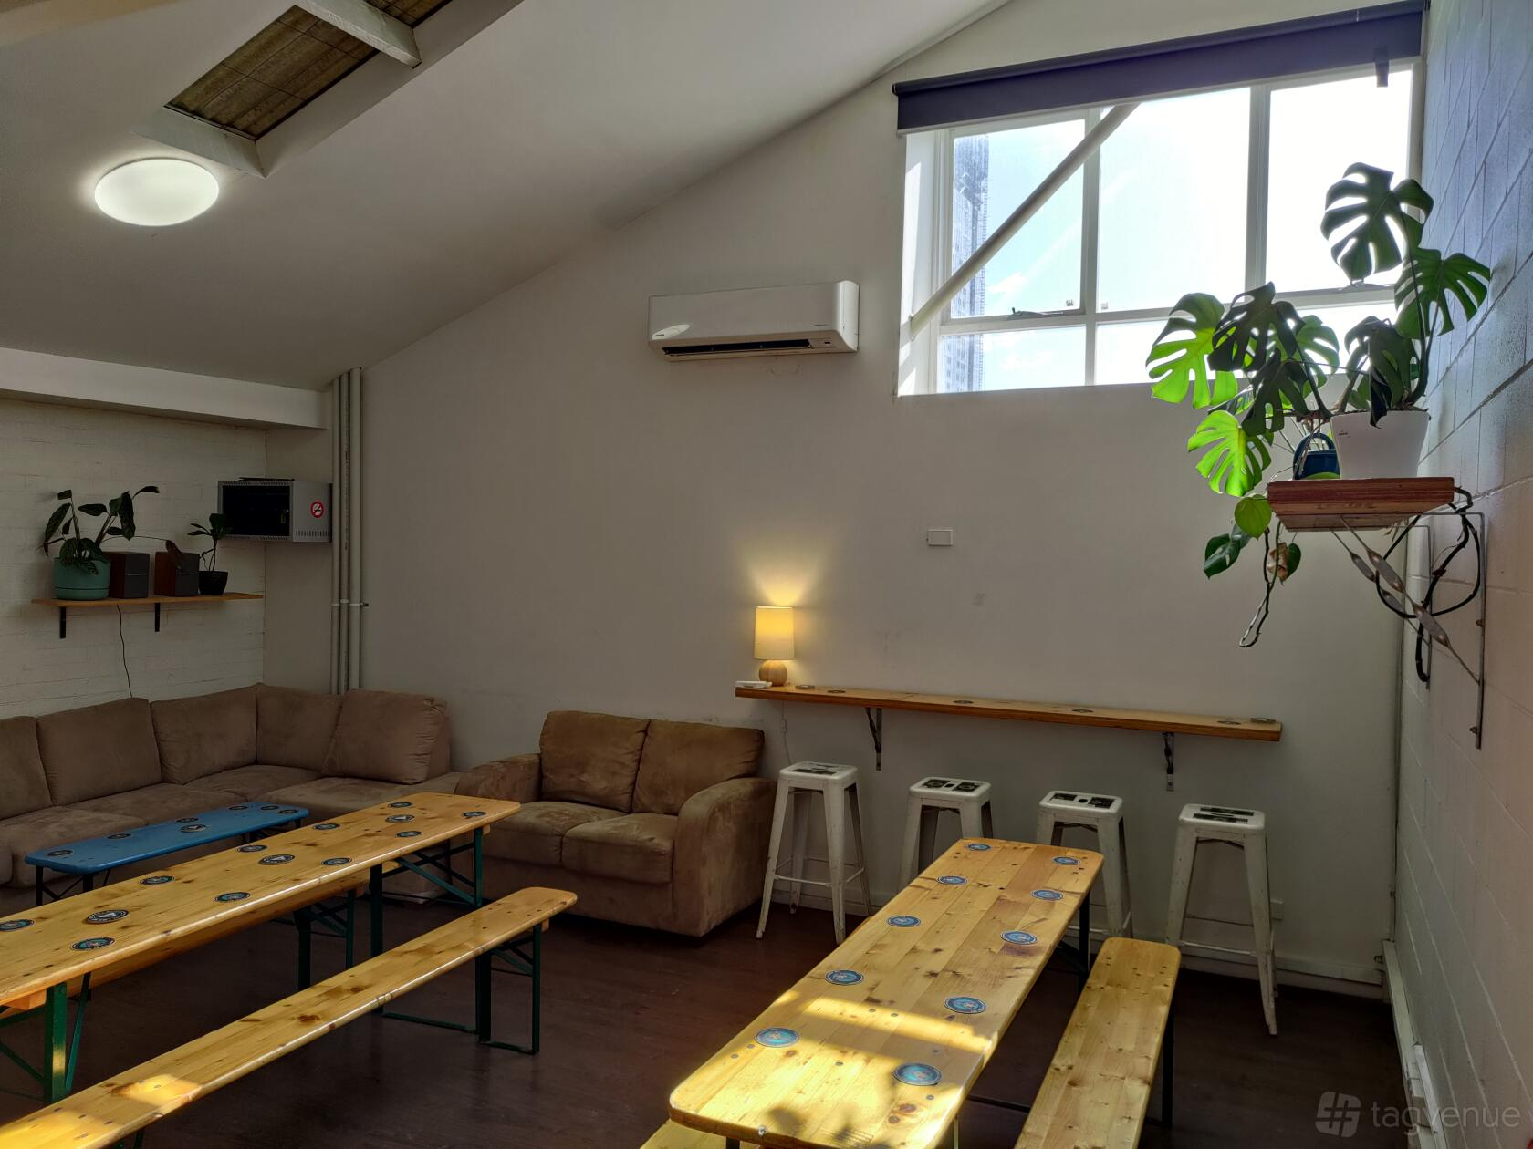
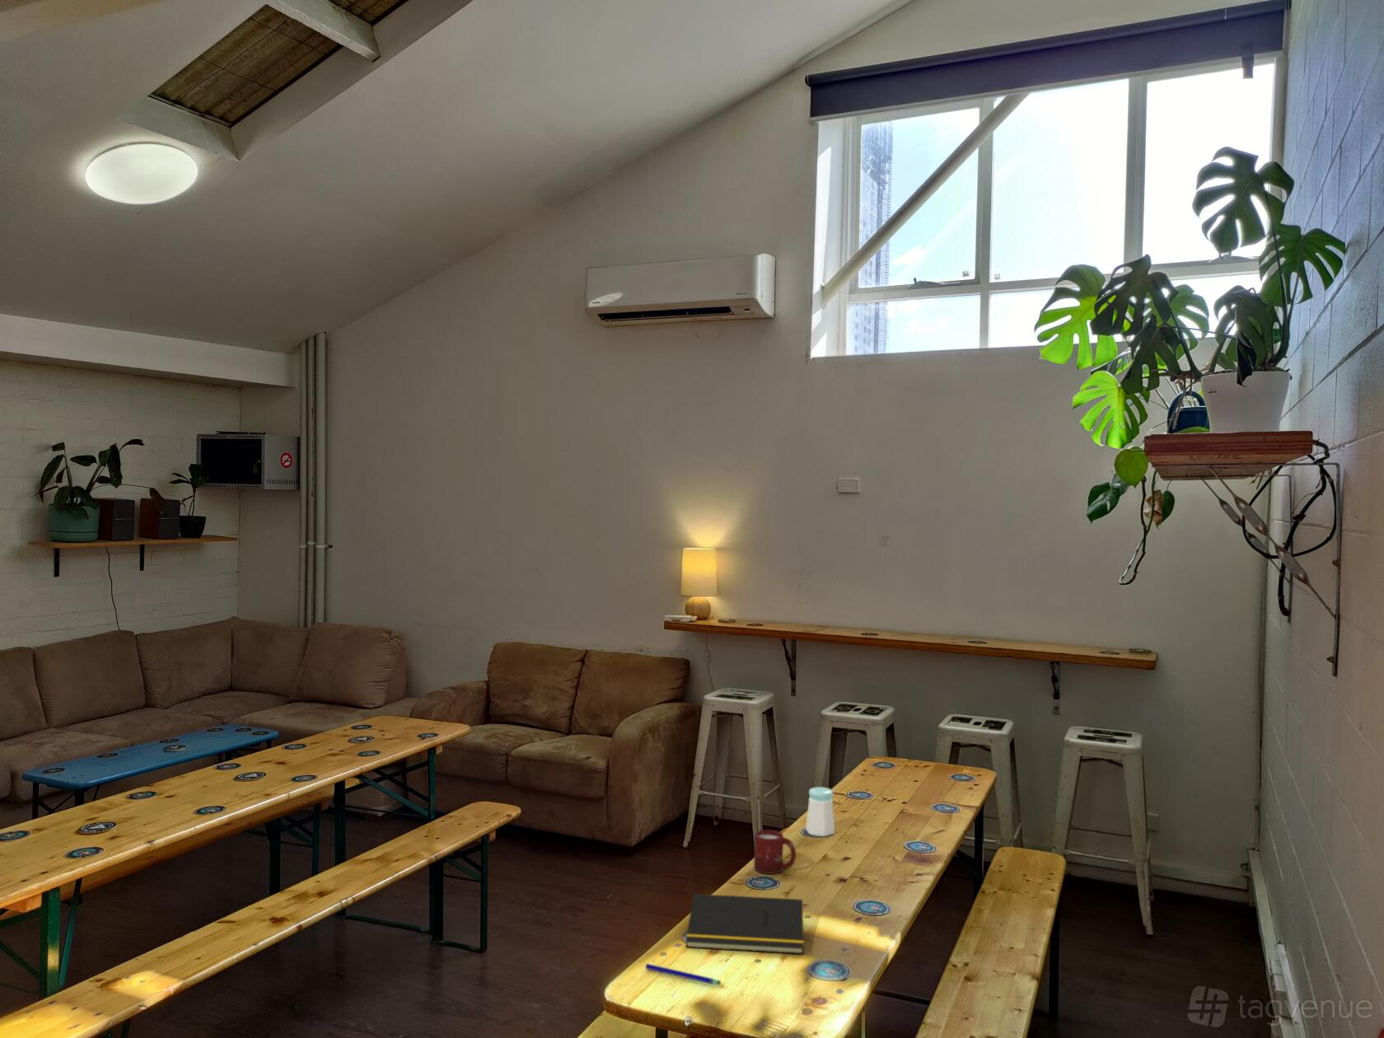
+ notepad [685,893,805,955]
+ cup [753,830,797,874]
+ pen [645,963,721,986]
+ salt shaker [805,786,836,837]
